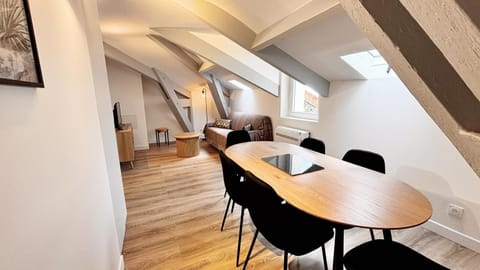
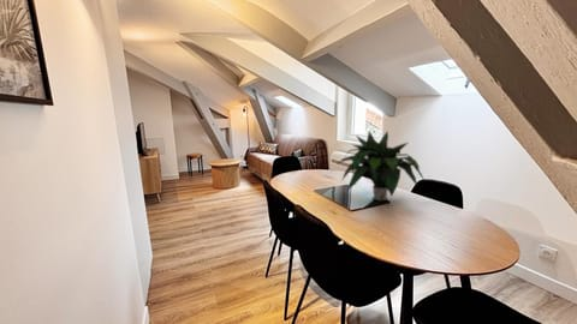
+ potted plant [334,130,426,202]
